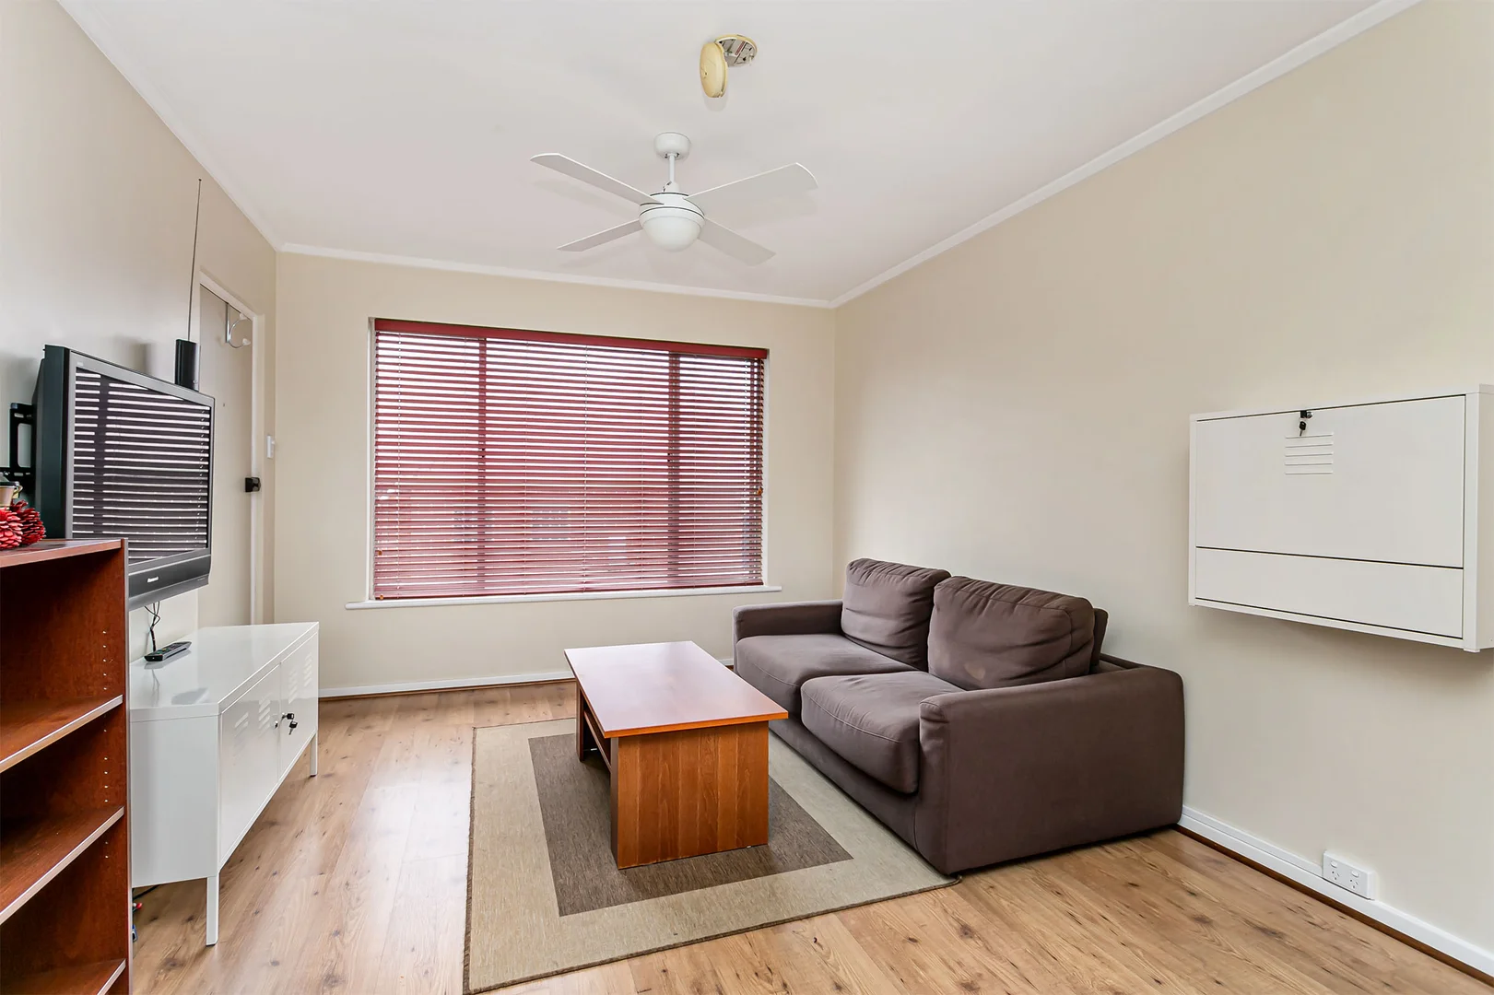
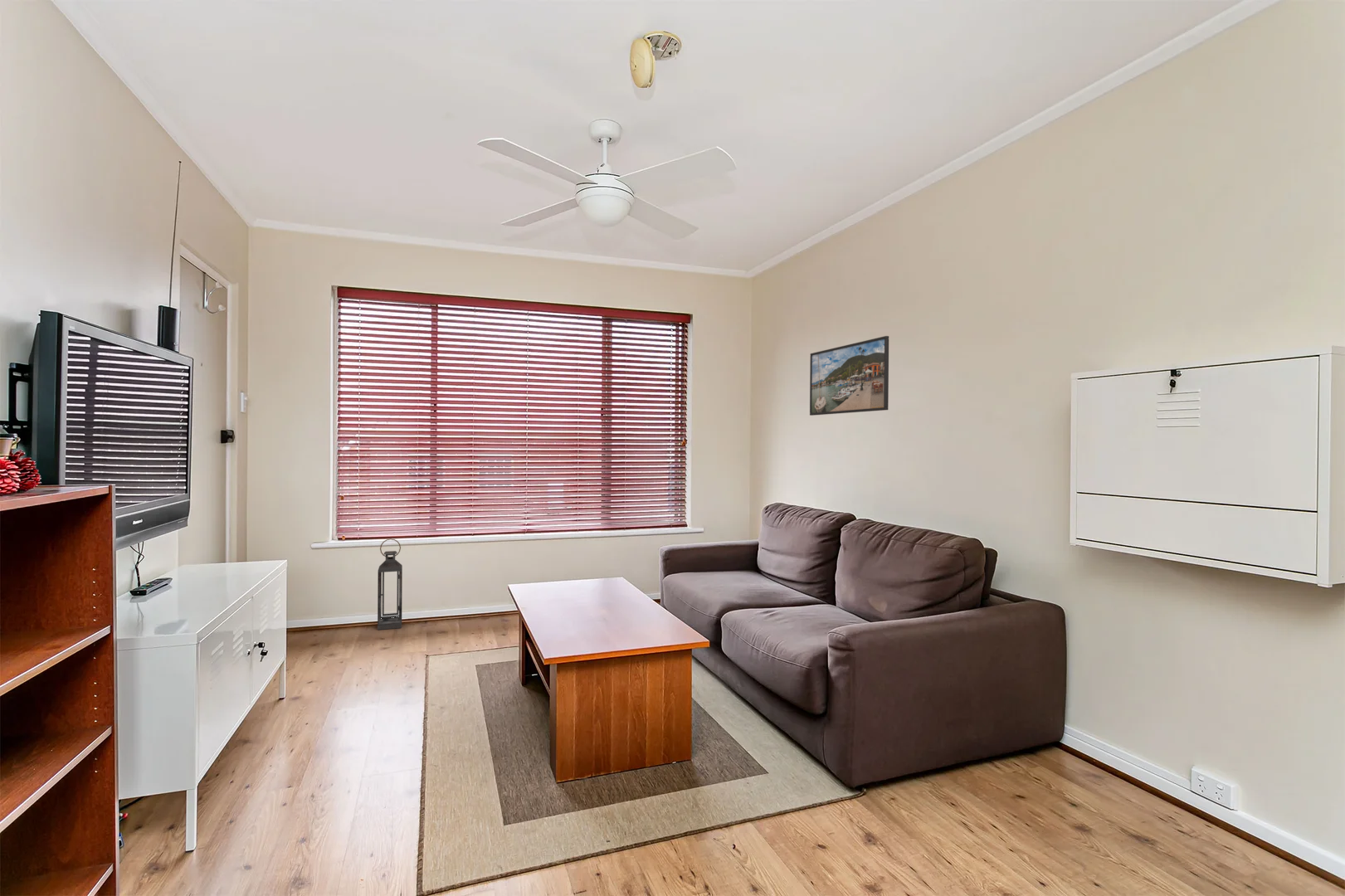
+ lantern [377,538,403,631]
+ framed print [809,335,889,416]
